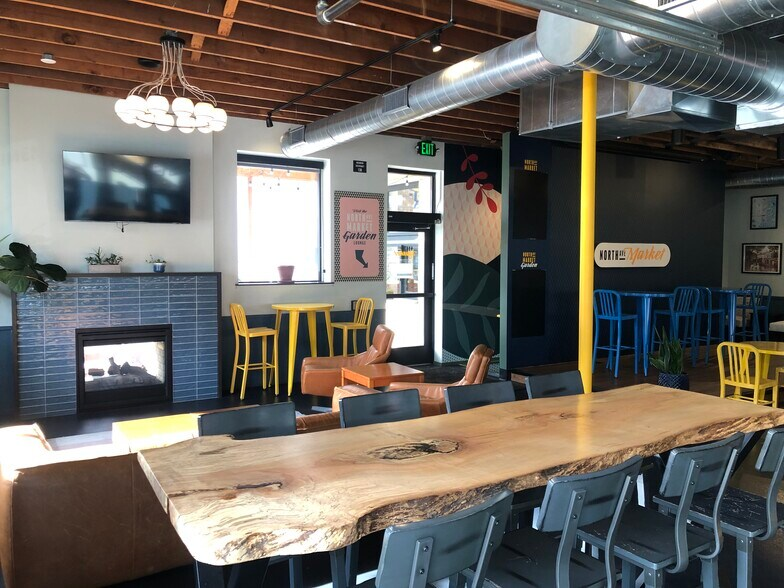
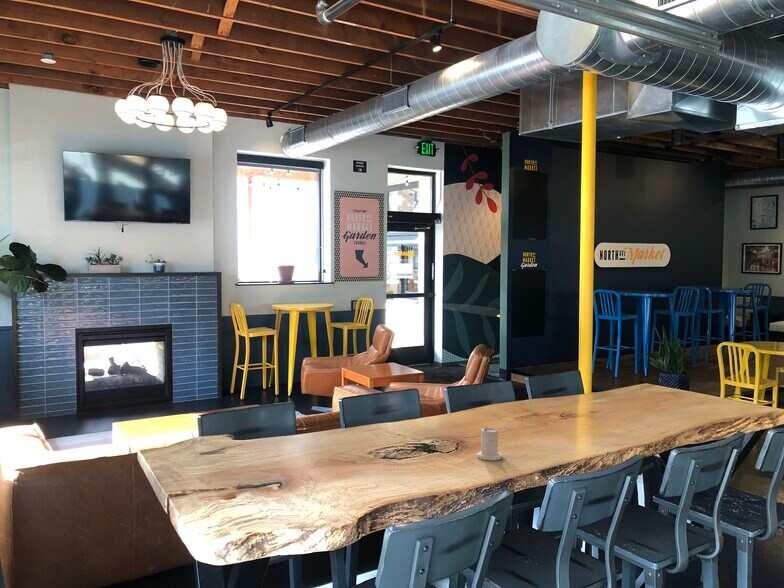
+ candle [476,426,503,461]
